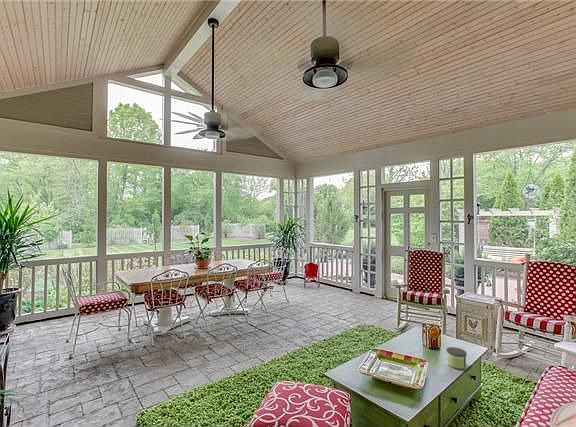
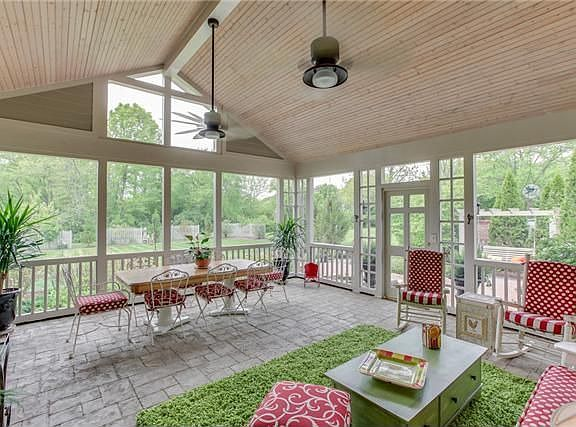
- candle [446,346,468,370]
